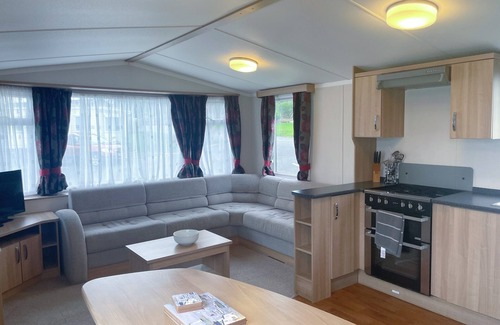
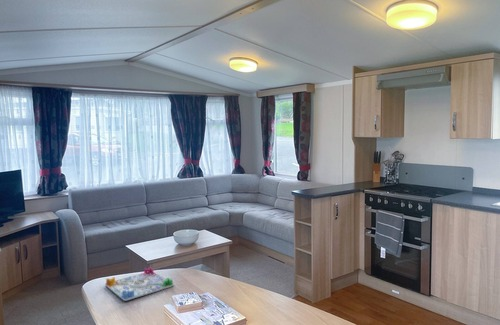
+ board game [104,266,175,302]
